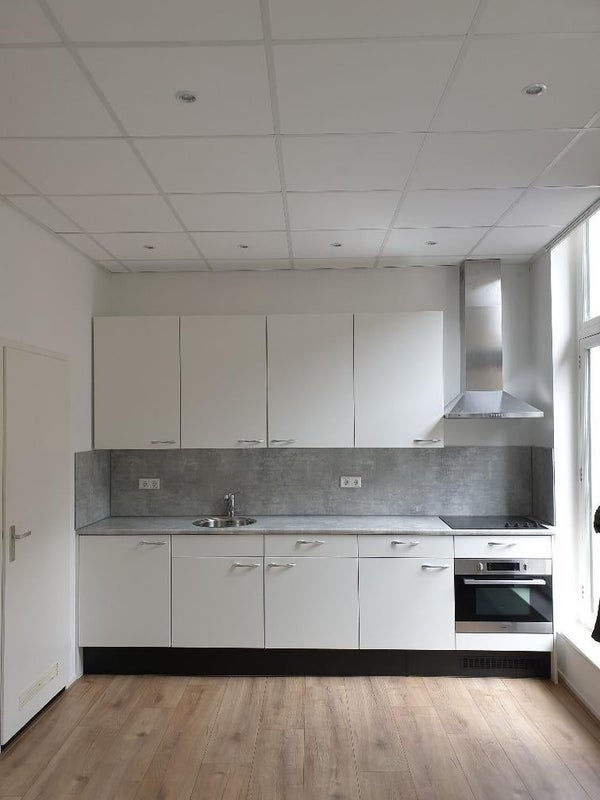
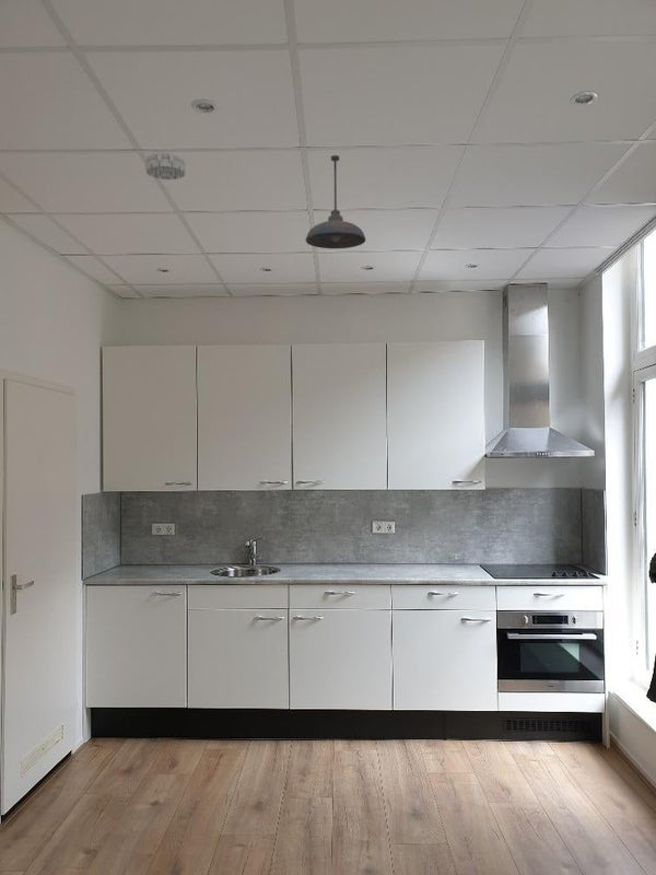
+ smoke detector [144,152,186,180]
+ pendant light [305,154,366,249]
